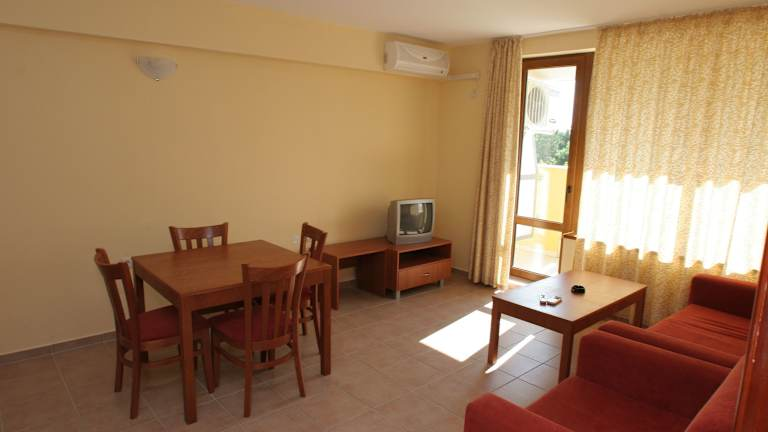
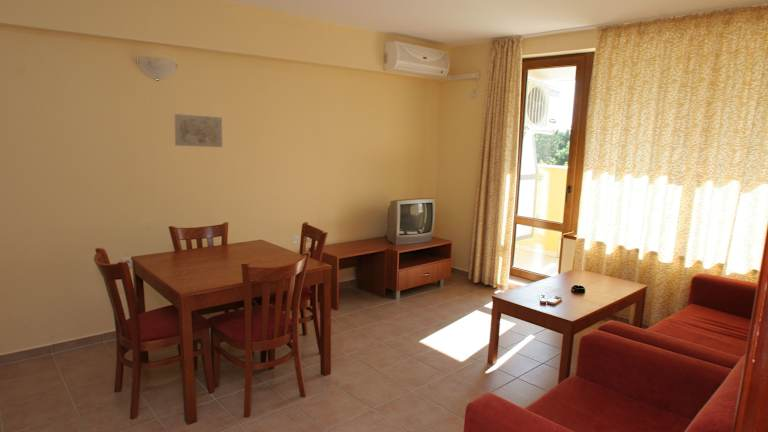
+ wall art [174,113,223,148]
